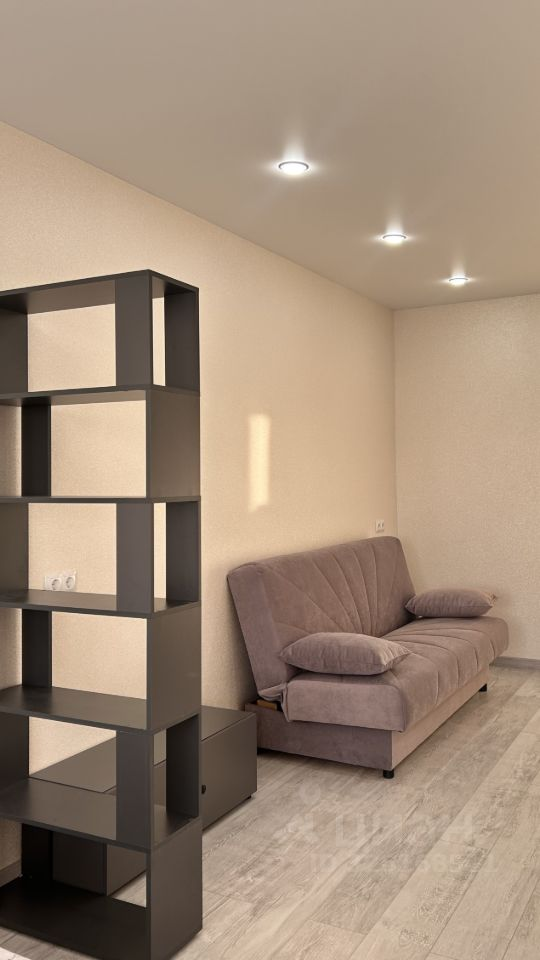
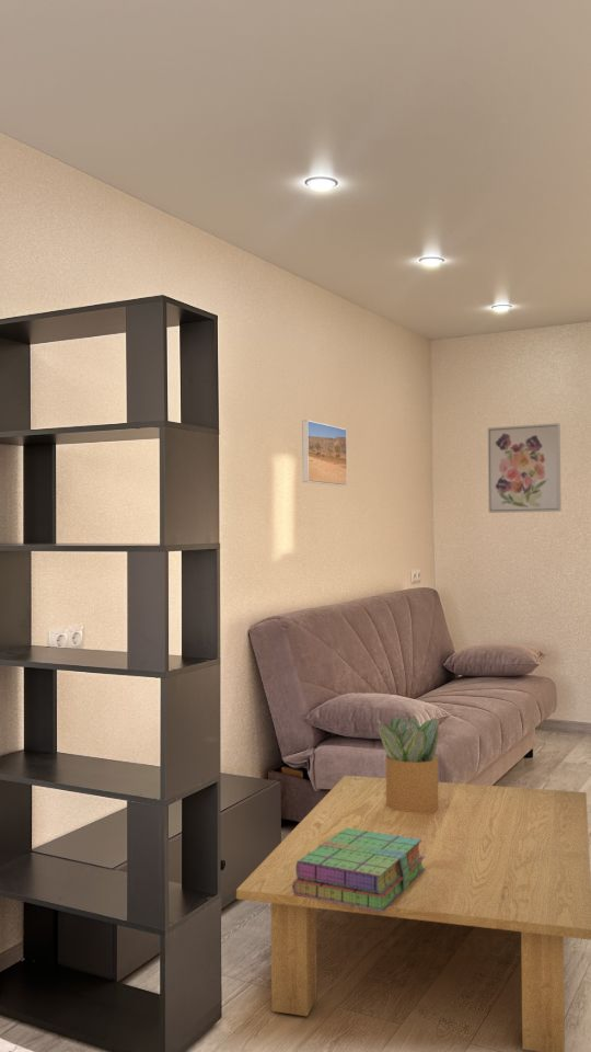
+ coffee table [235,775,591,1052]
+ potted plant [376,714,440,812]
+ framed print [301,420,348,488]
+ stack of books [292,828,426,912]
+ wall art [487,422,563,514]
